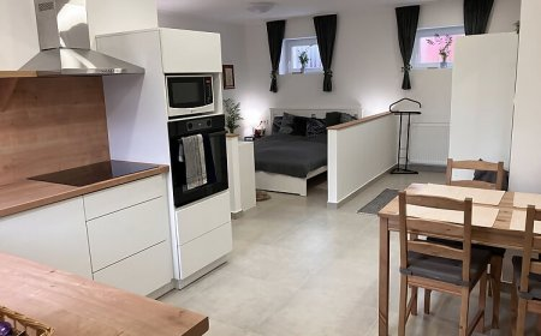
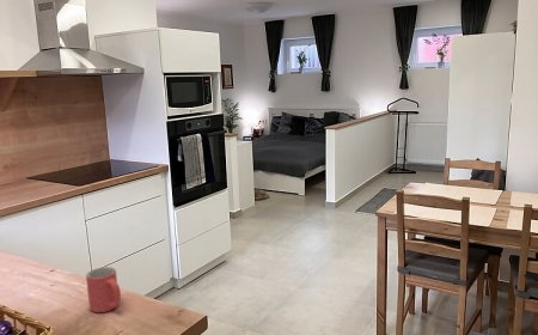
+ mug [85,266,122,313]
